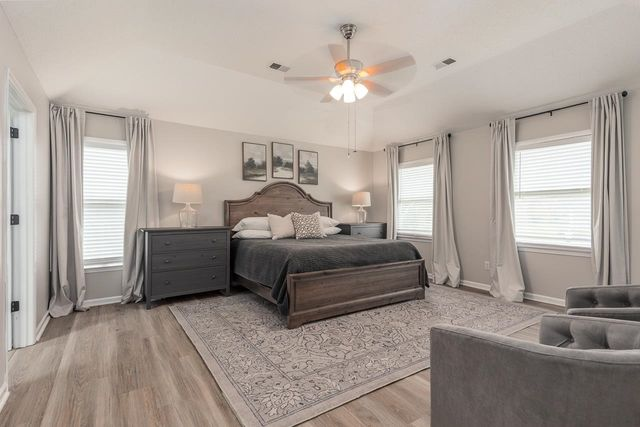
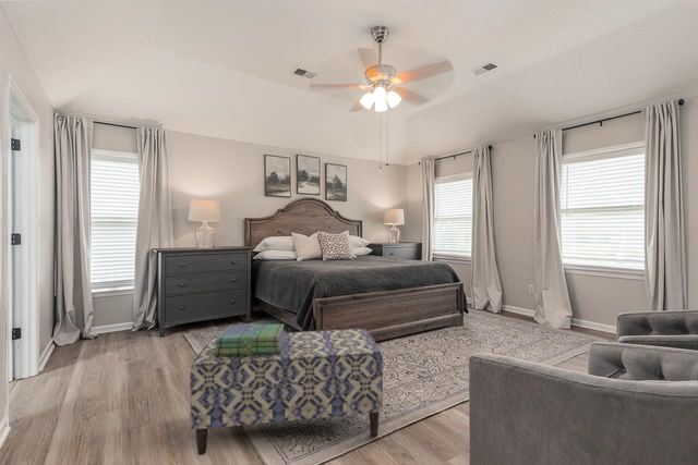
+ bench [189,328,384,456]
+ stack of books [214,323,287,356]
